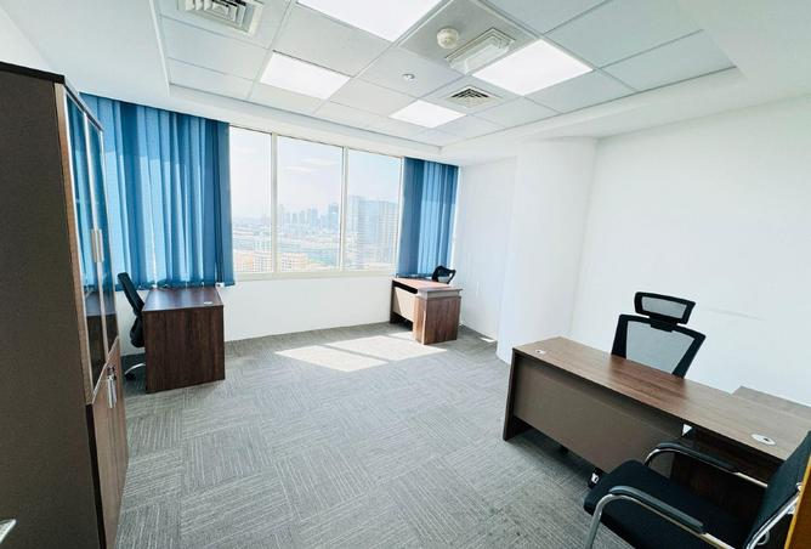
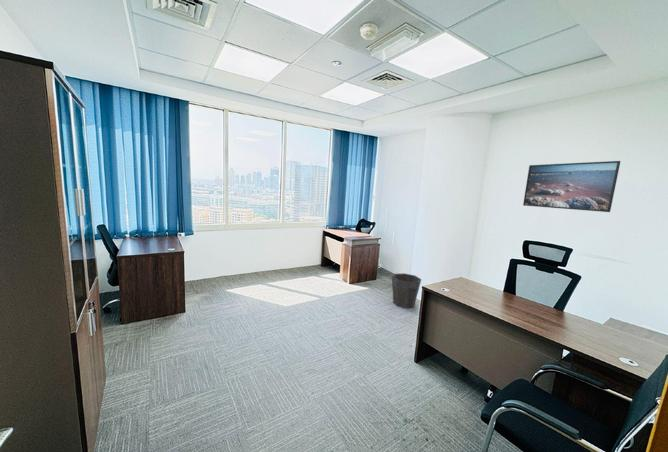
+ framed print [522,160,621,213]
+ waste bin [391,272,422,309]
